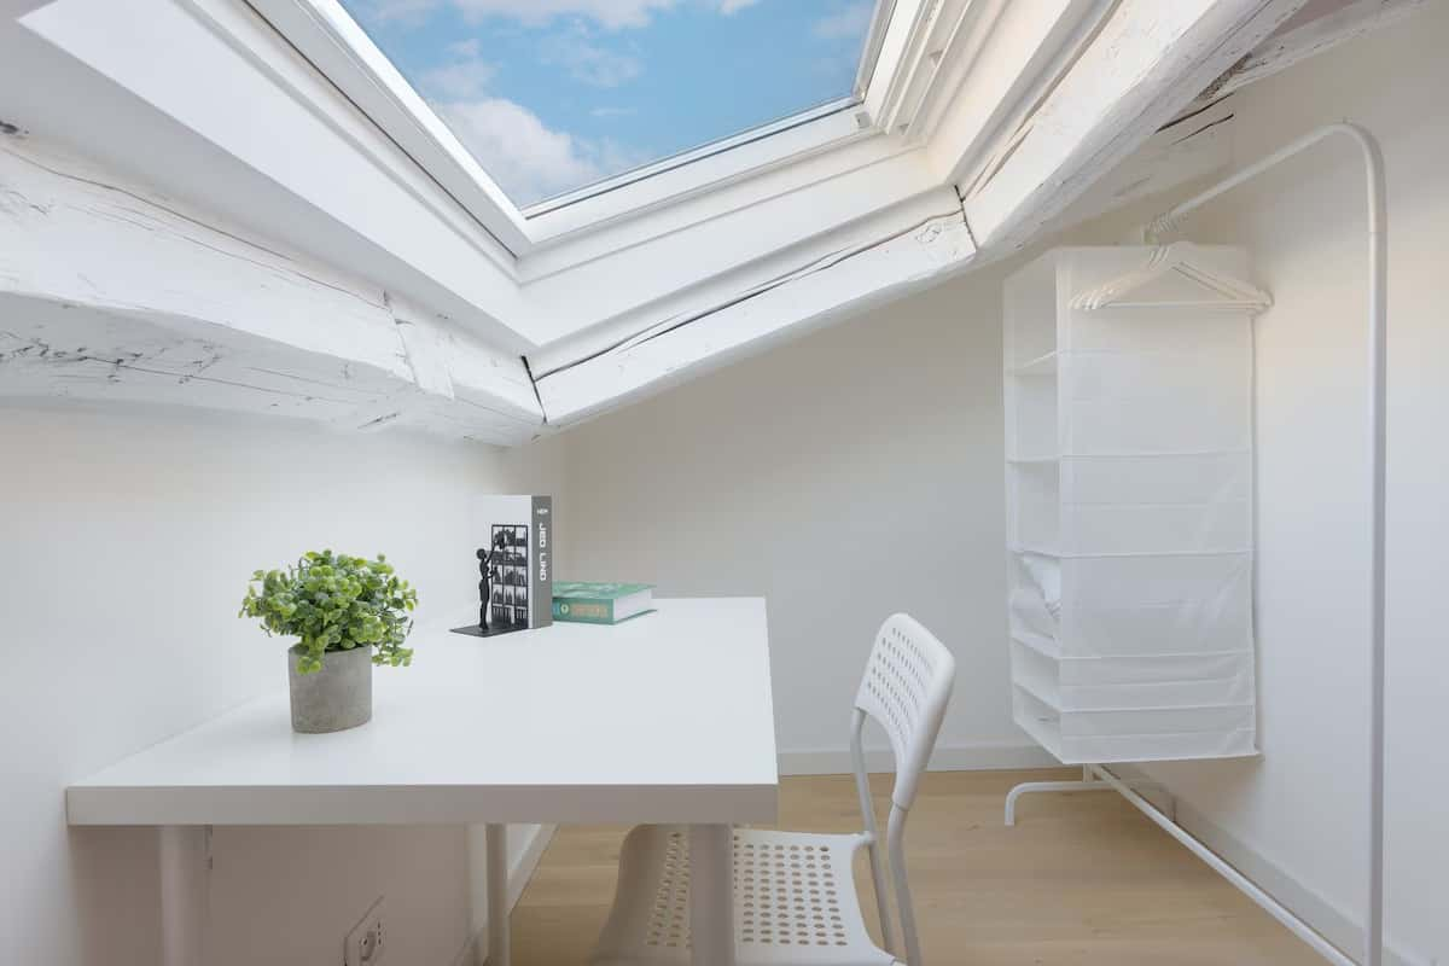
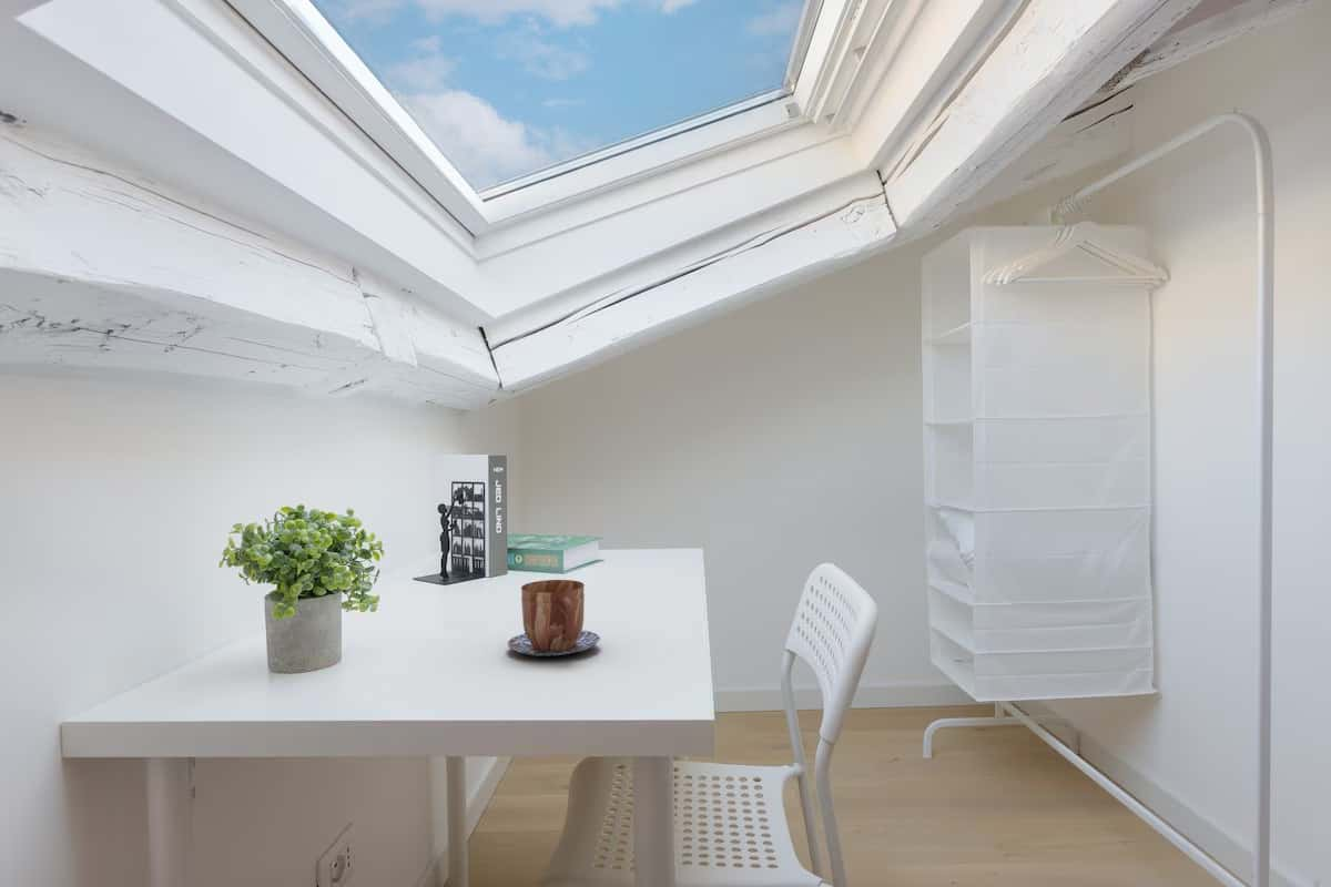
+ mug [506,579,601,656]
